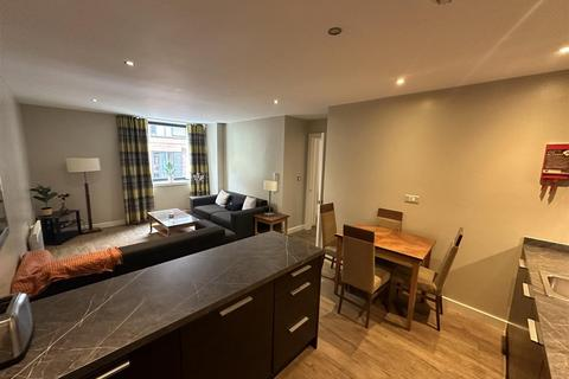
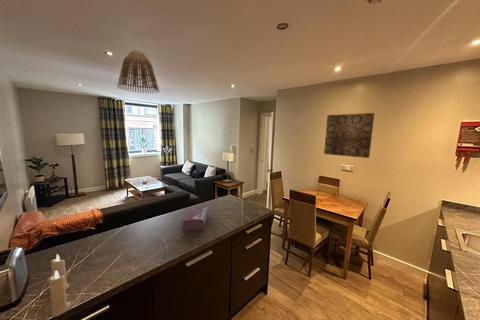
+ tissue box [182,206,209,231]
+ wall art [323,112,375,159]
+ candle [48,253,72,318]
+ lamp shade [116,49,160,95]
